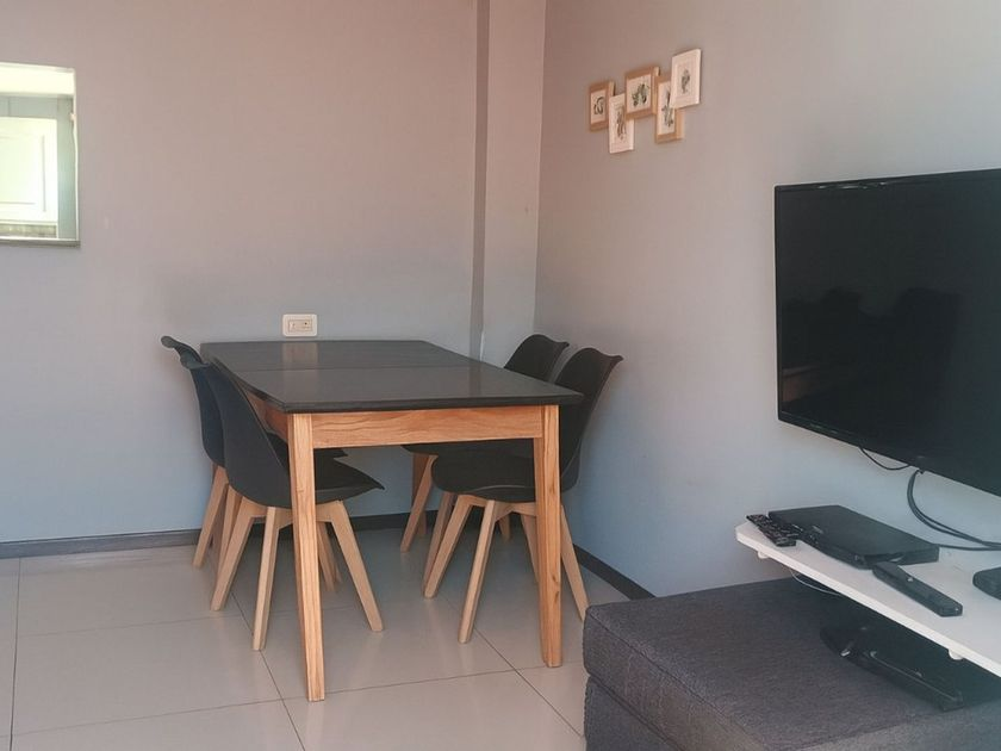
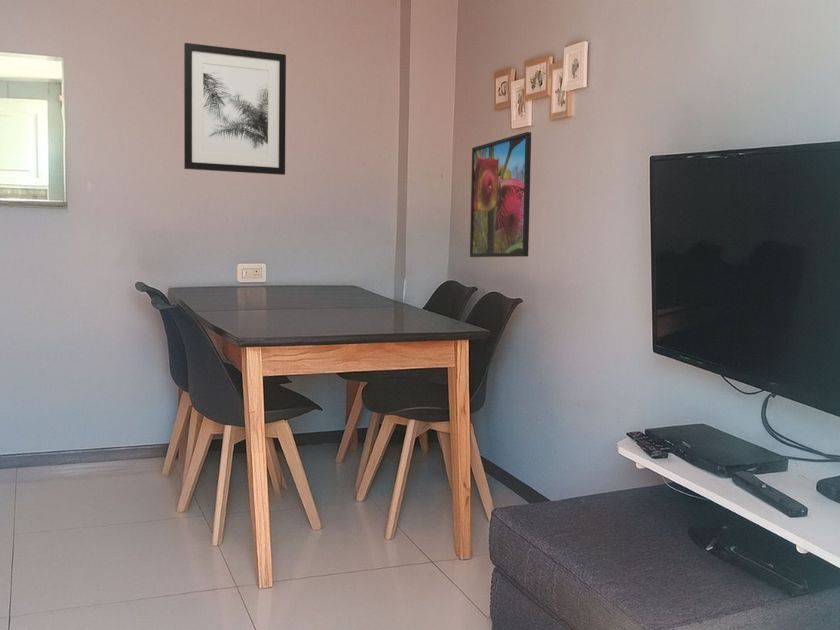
+ wall art [183,42,287,176]
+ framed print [469,131,532,258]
